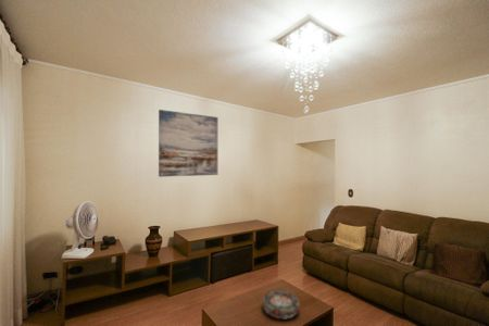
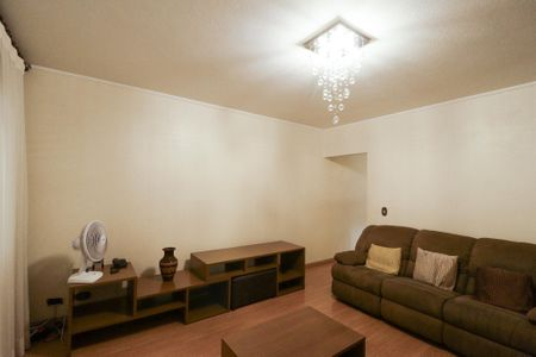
- decorative bowl [262,289,301,319]
- wall art [158,109,218,178]
